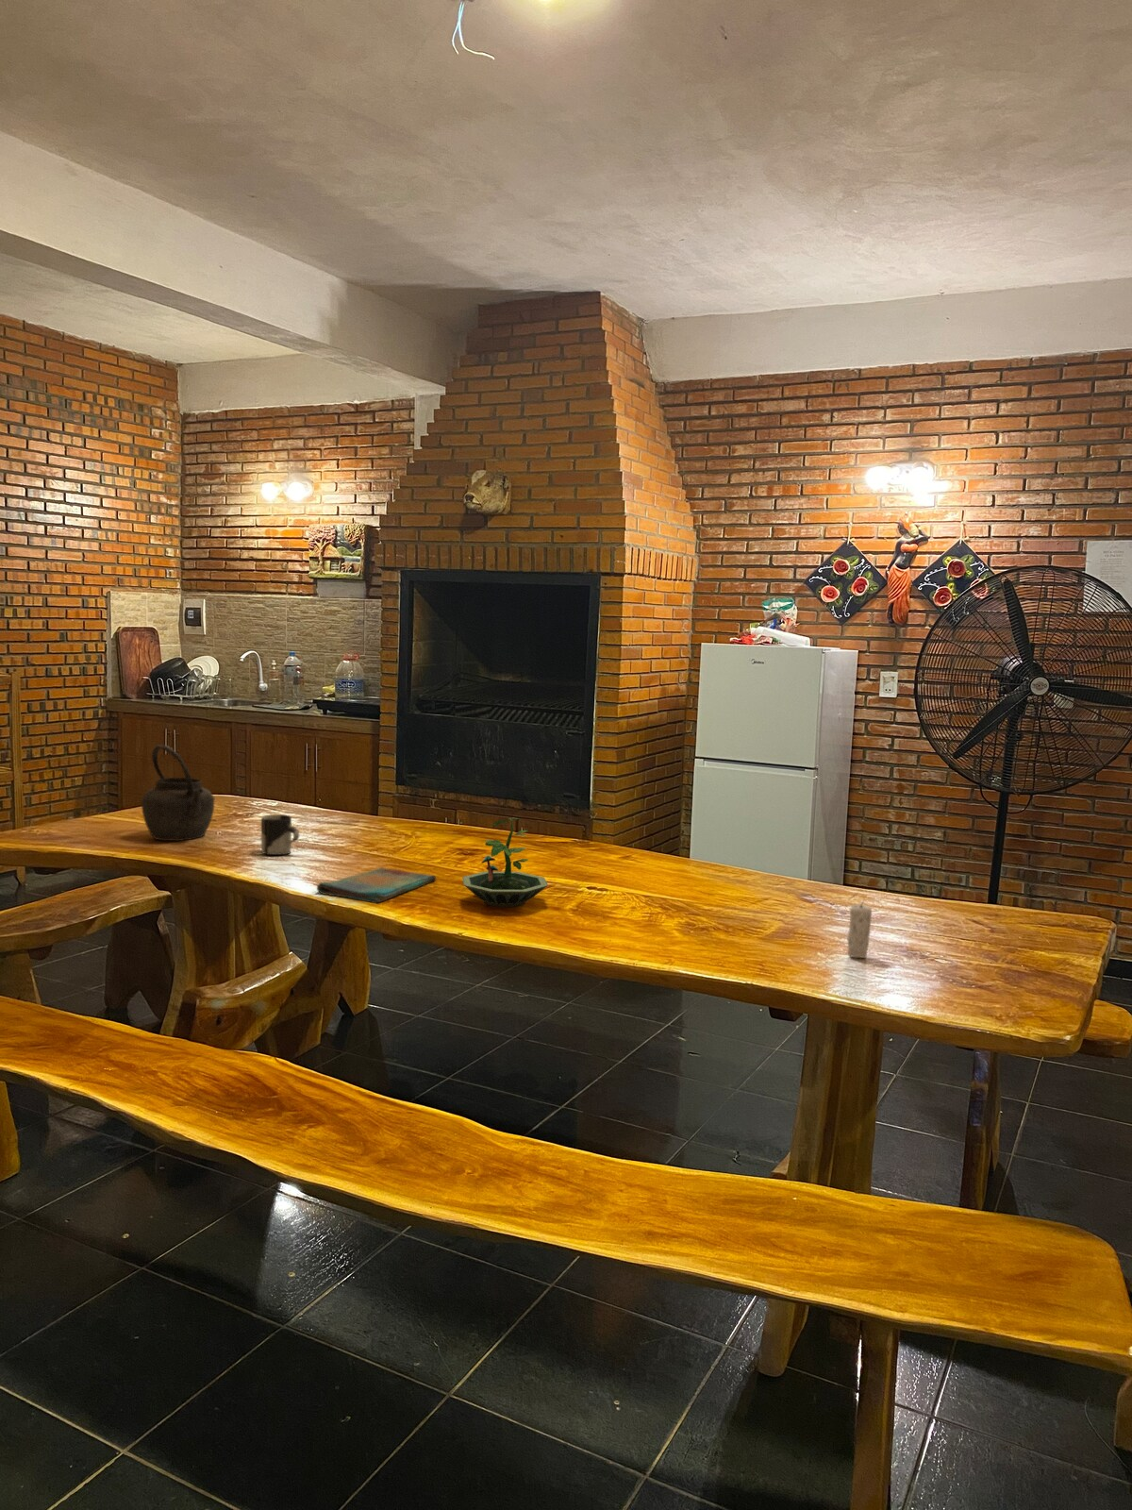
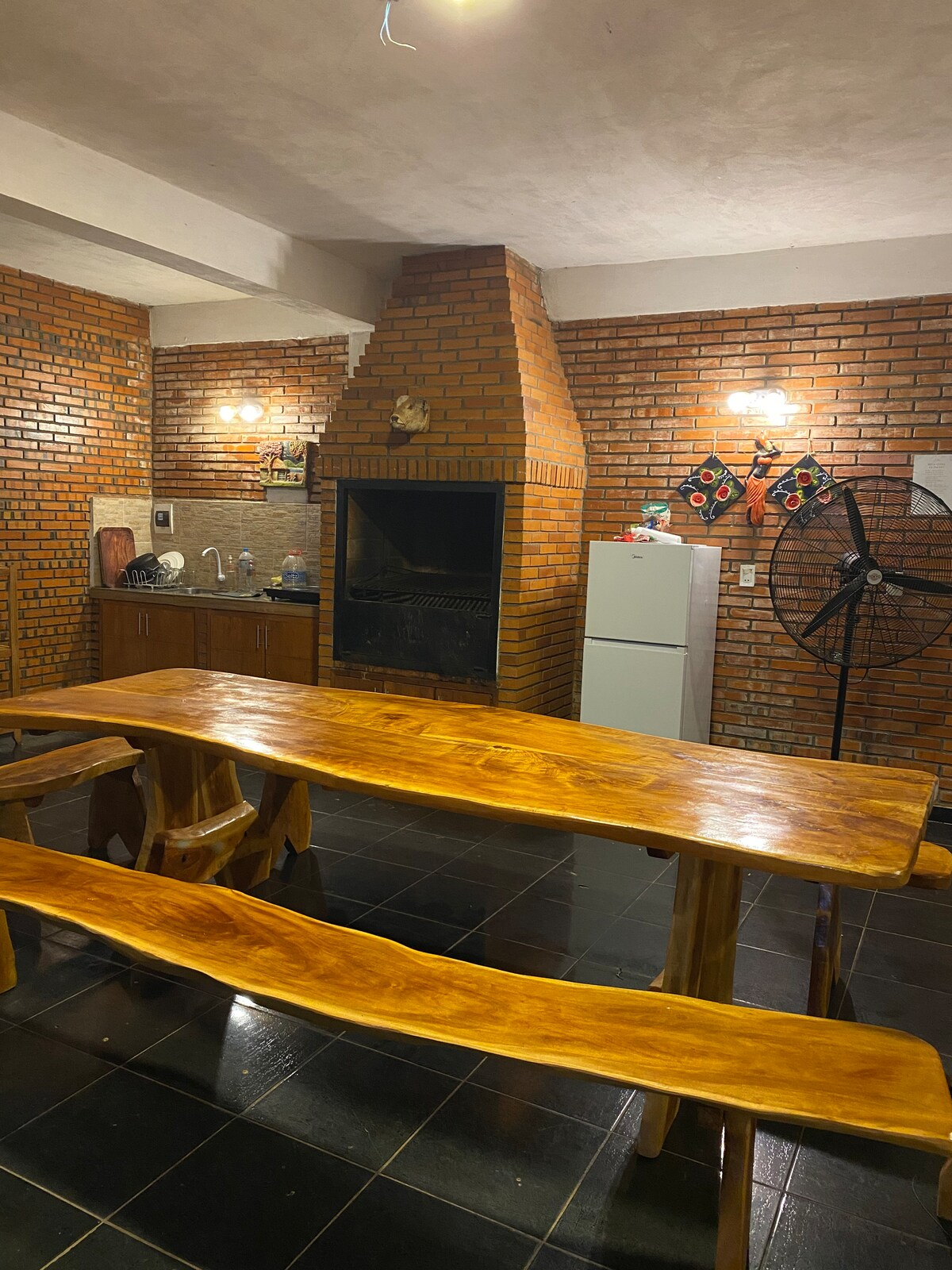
- terrarium [461,817,549,908]
- cup [260,813,300,856]
- dish towel [316,867,436,904]
- candle [847,898,873,958]
- kettle [140,743,216,842]
